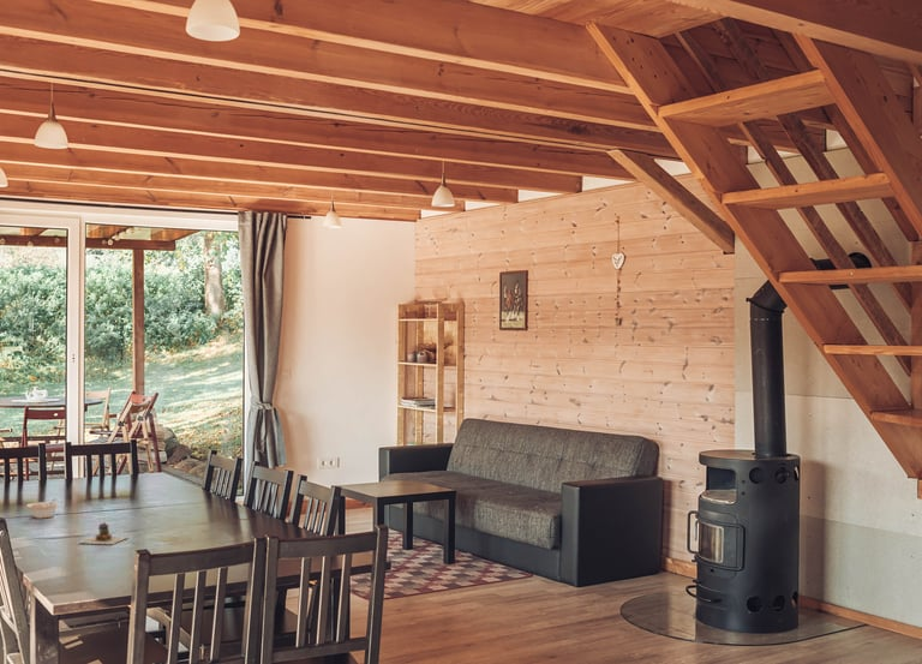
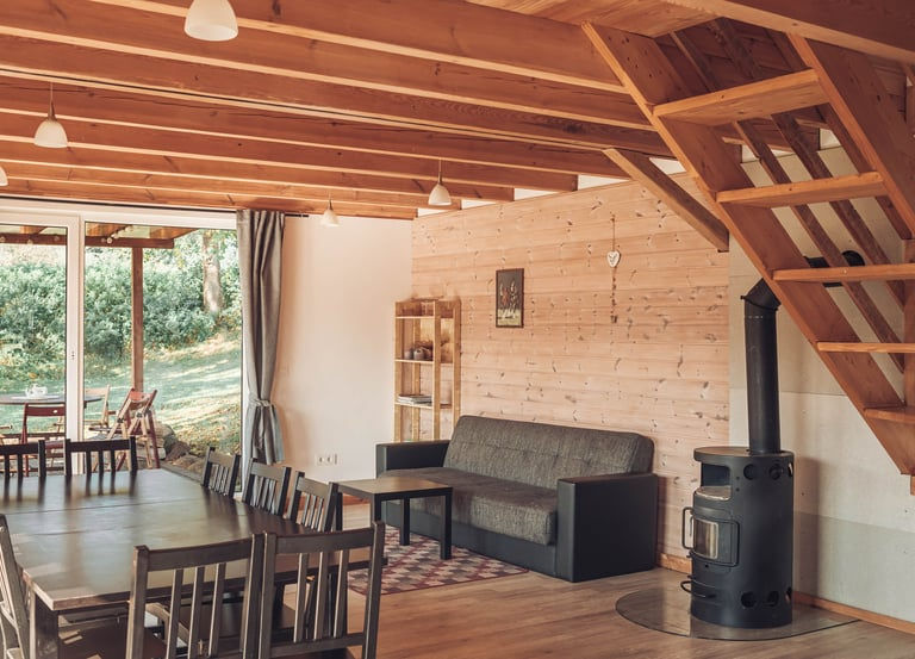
- legume [25,497,60,520]
- teapot [79,521,128,545]
